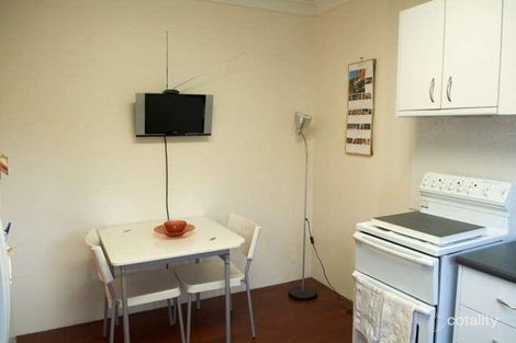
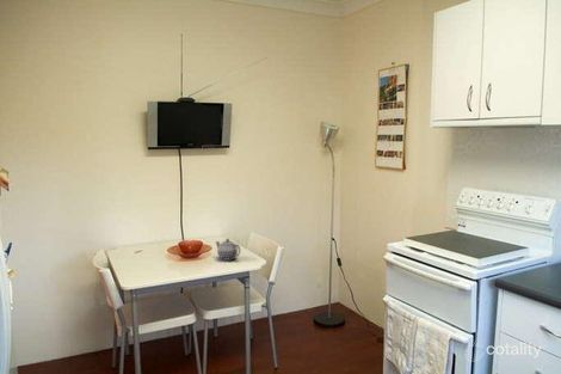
+ teapot [214,238,241,262]
